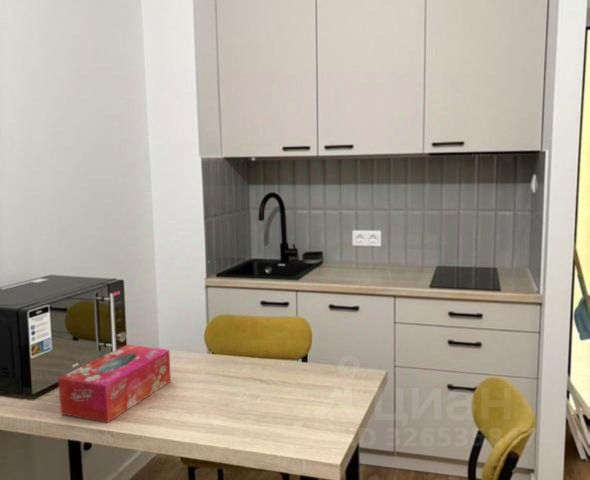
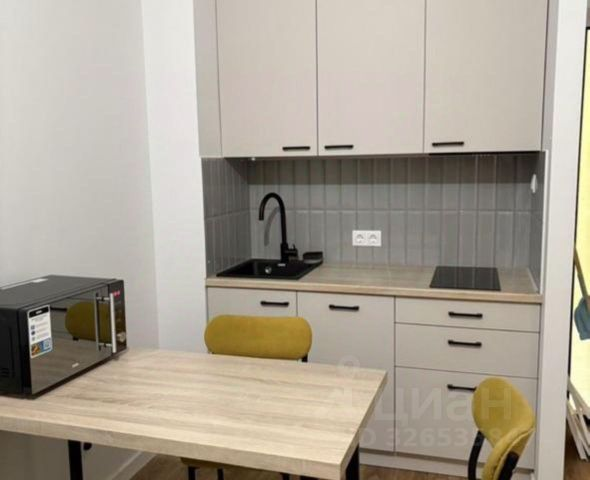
- tissue box [57,344,172,424]
